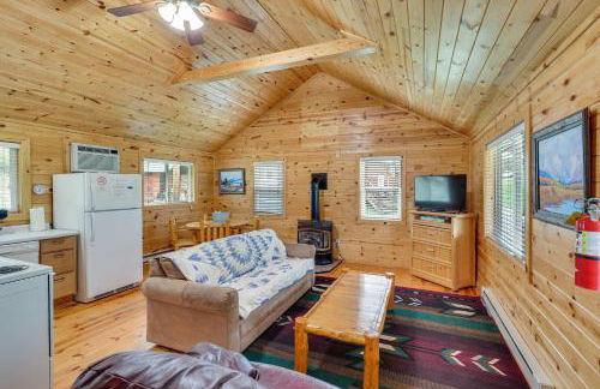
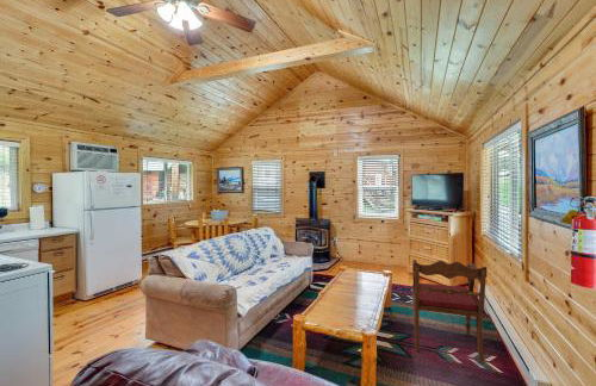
+ armchair [411,259,488,362]
